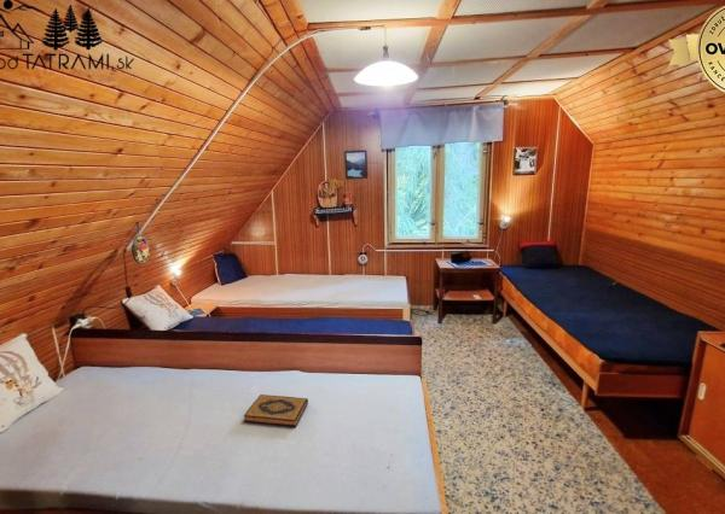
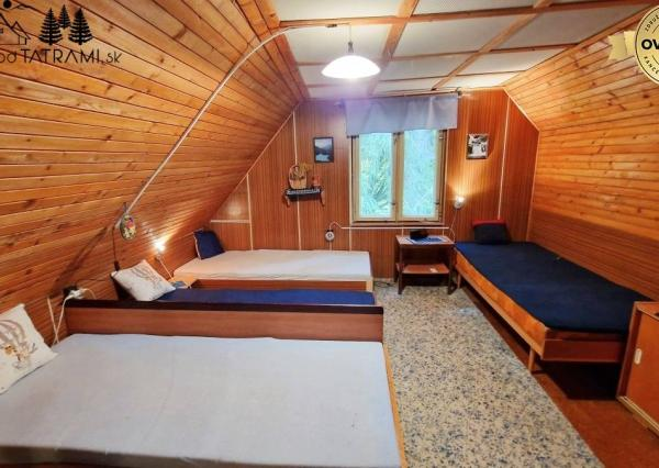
- hardback book [243,393,309,428]
